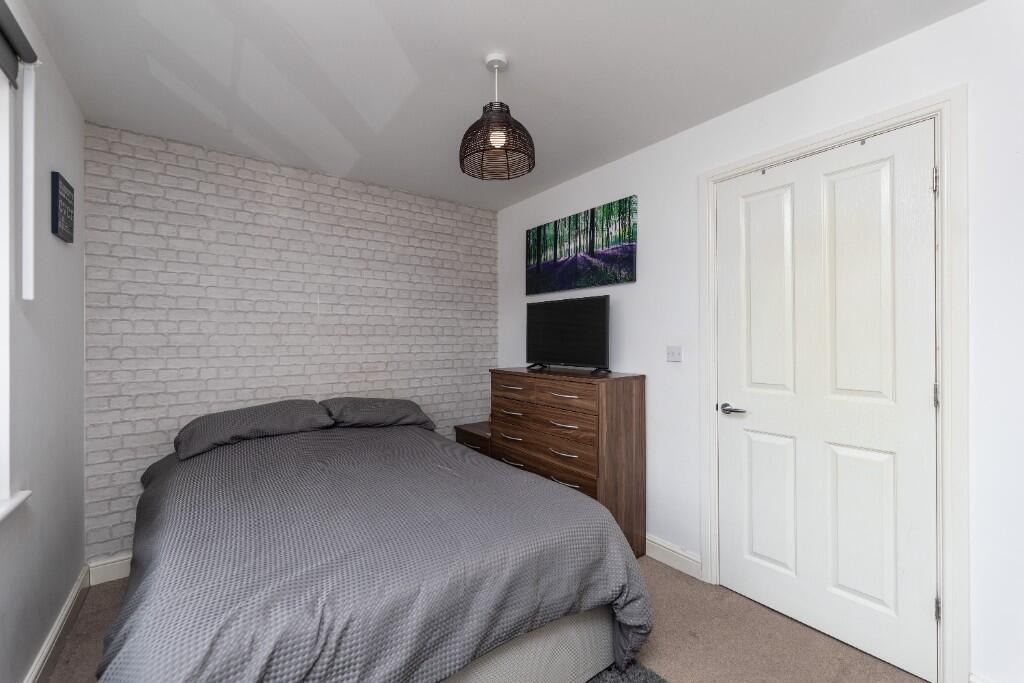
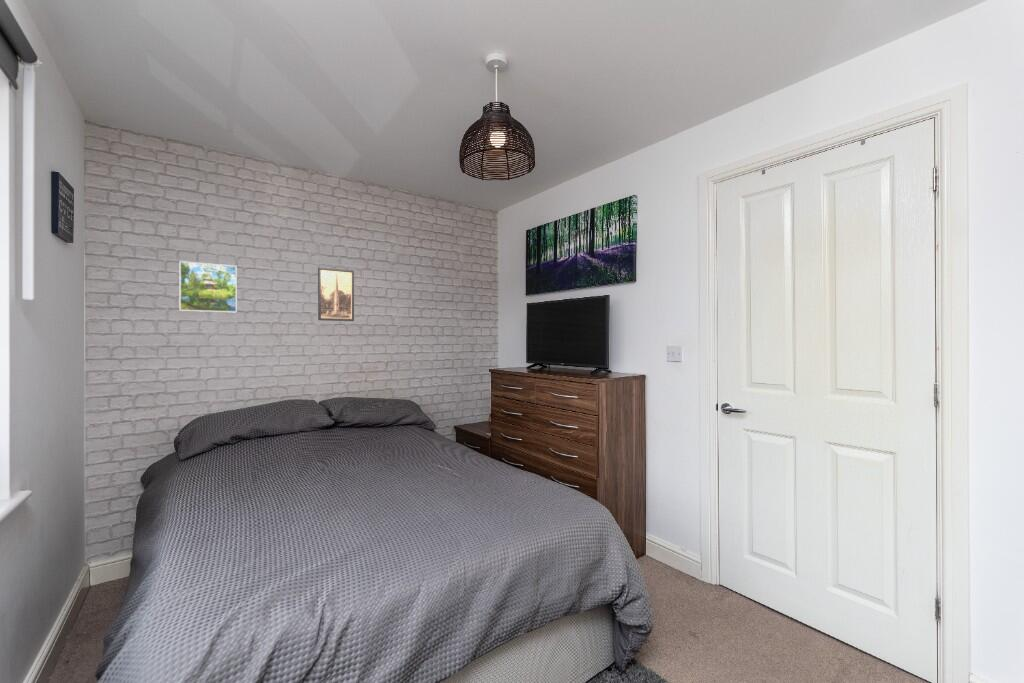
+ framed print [179,260,238,313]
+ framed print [317,267,355,322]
